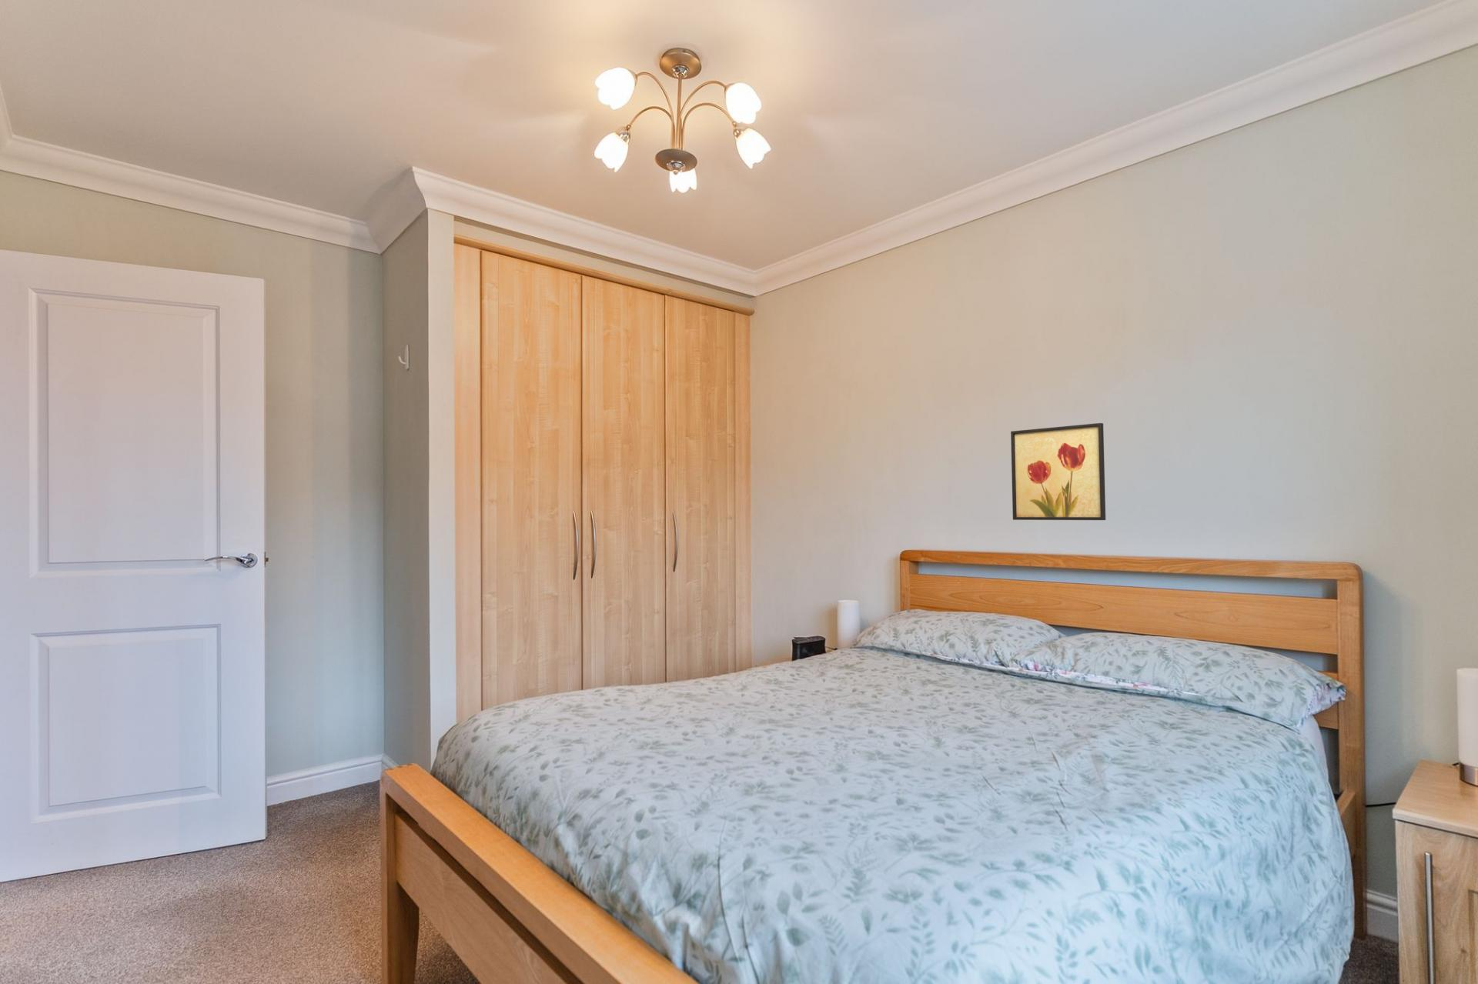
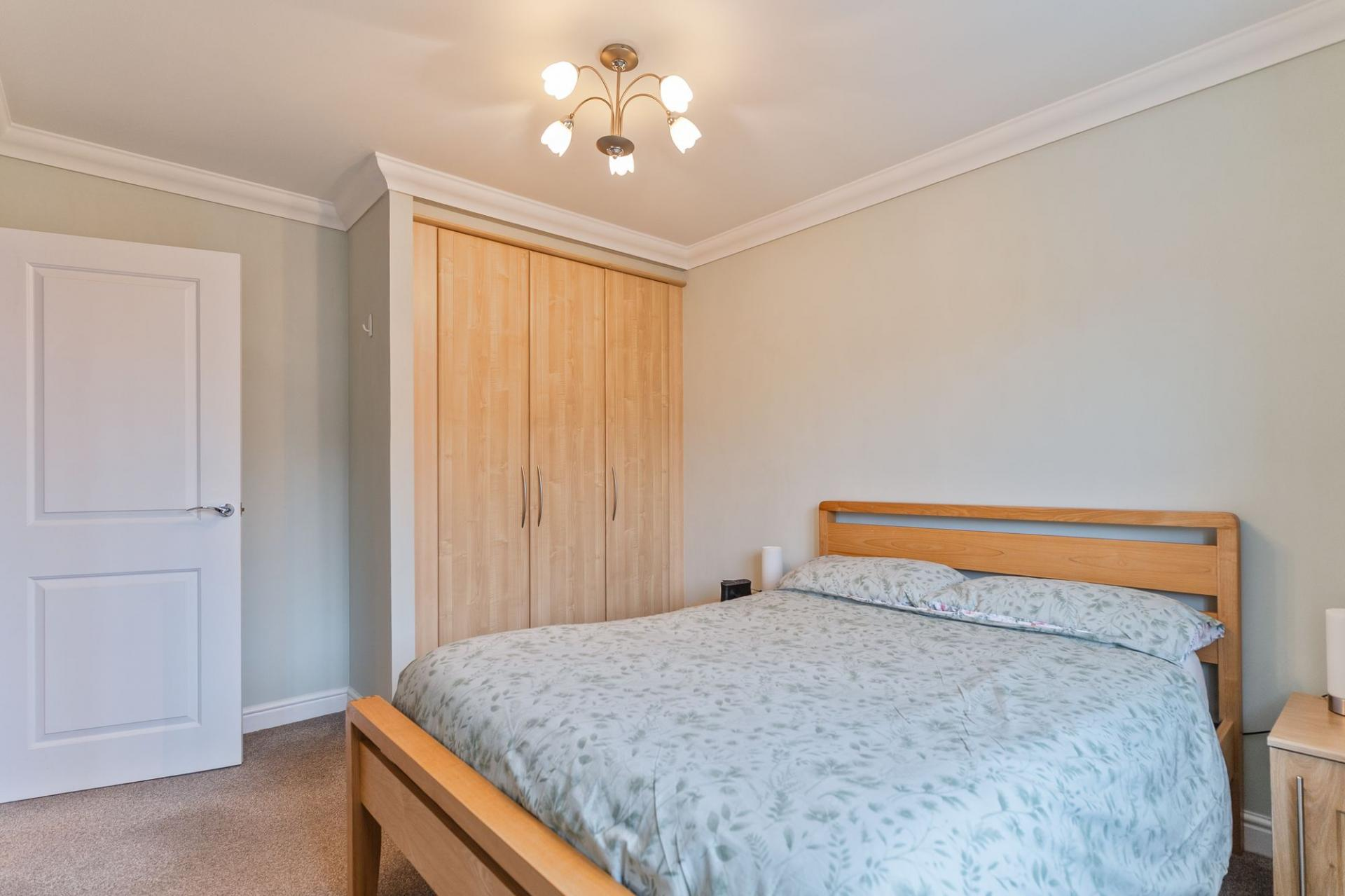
- wall art [1010,423,1107,521]
